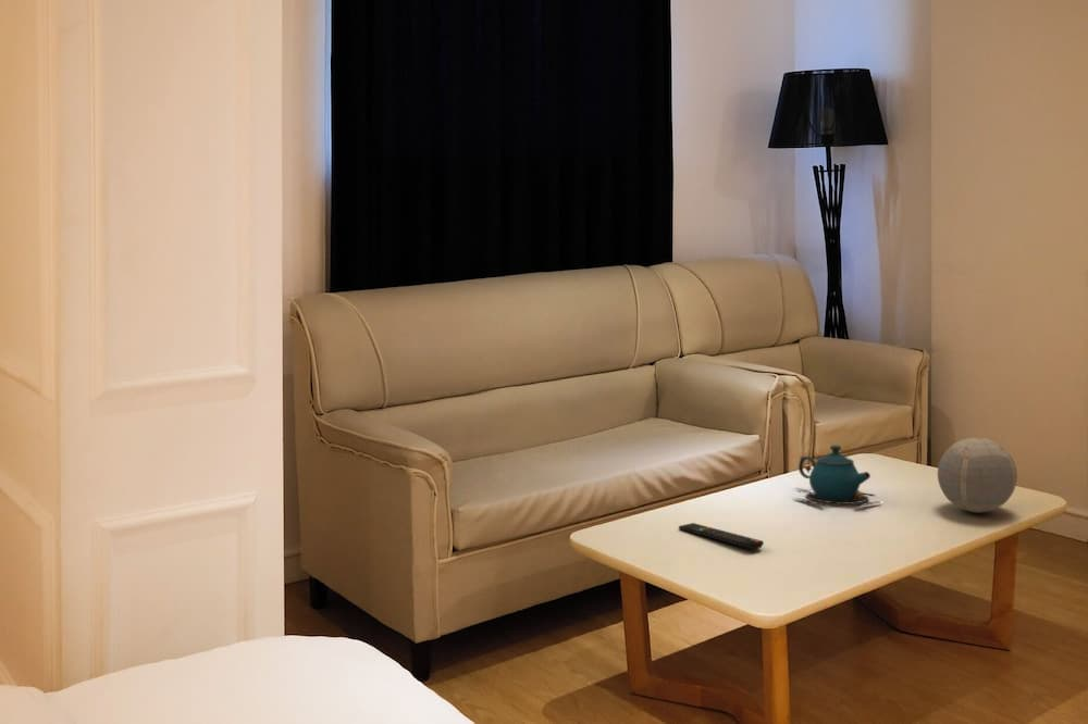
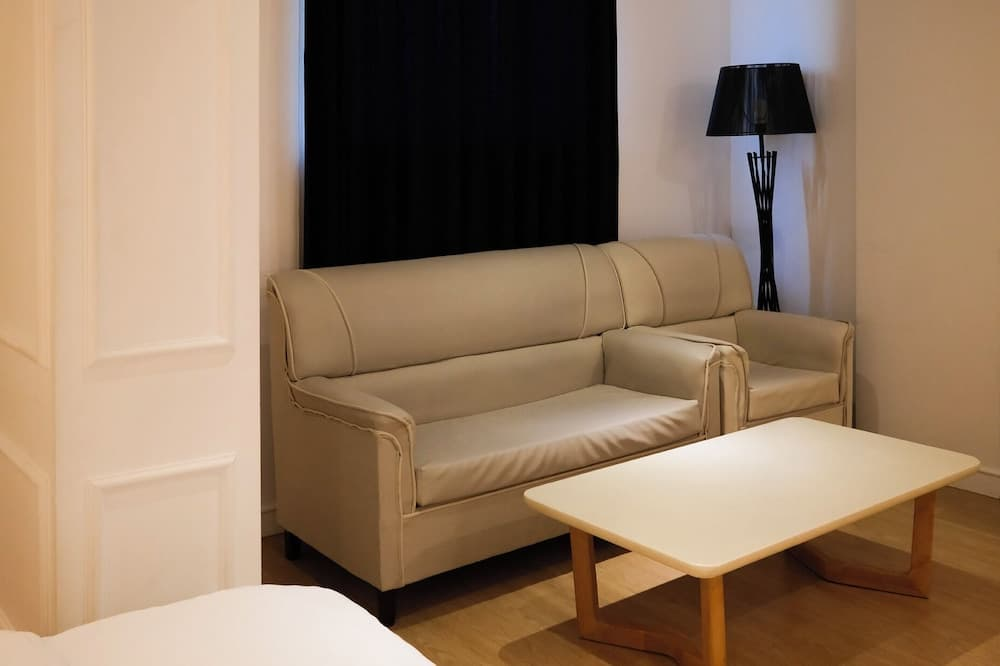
- decorative orb [937,436,1018,514]
- teapot [792,445,879,509]
- remote control [678,522,765,550]
